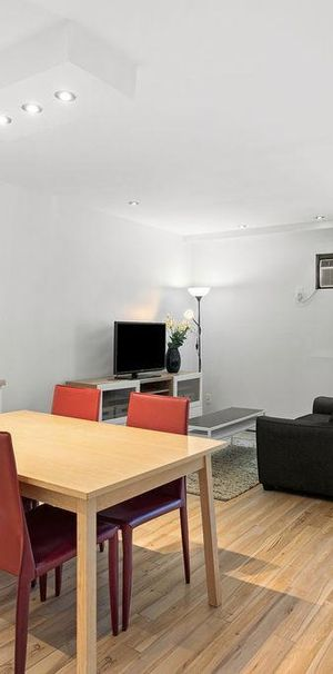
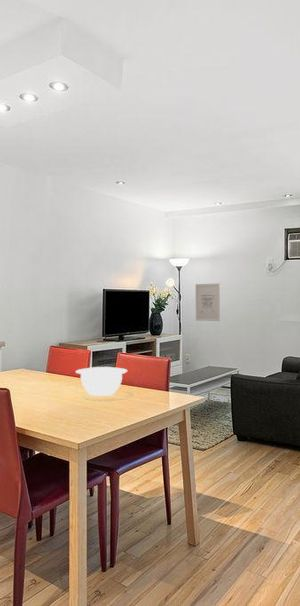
+ wall art [195,283,221,322]
+ mixing bowl [75,366,128,397]
